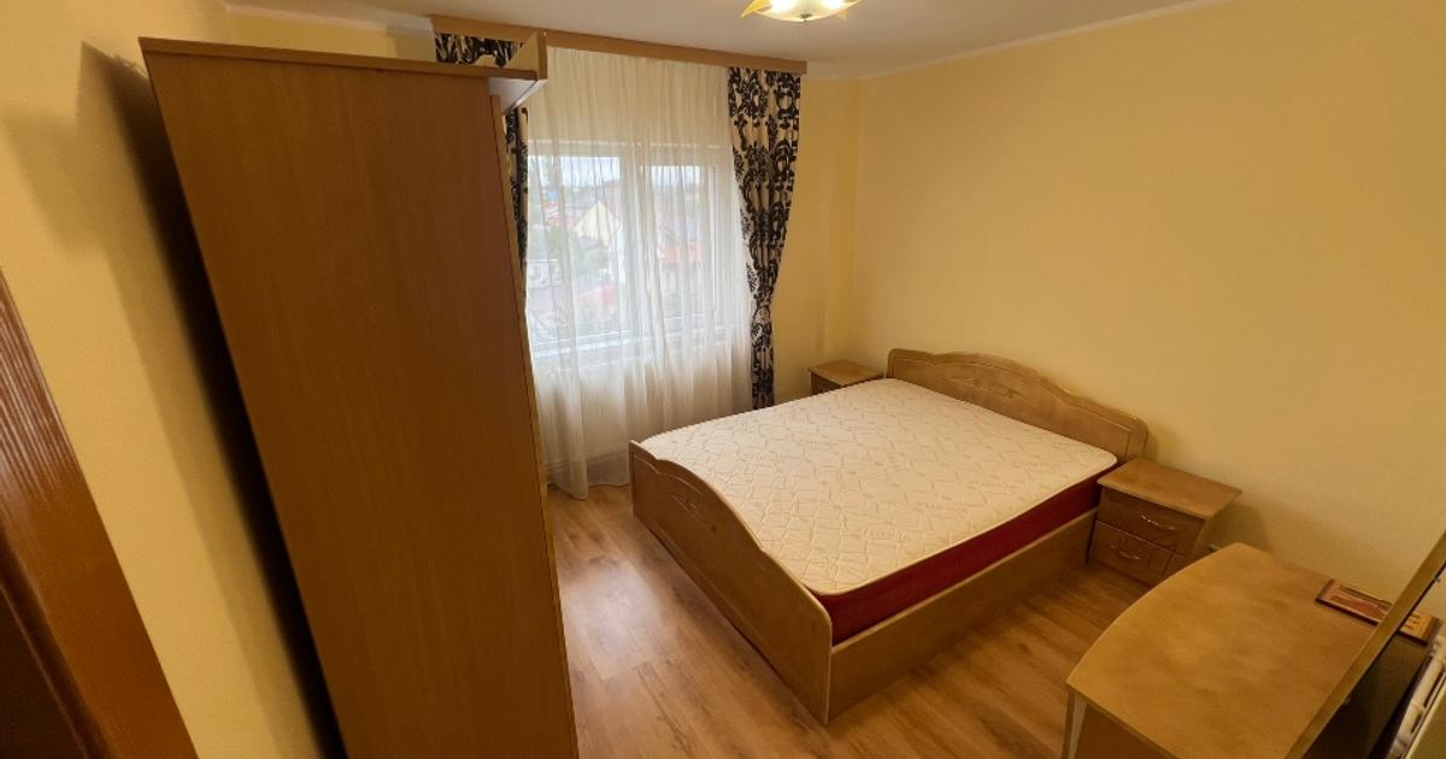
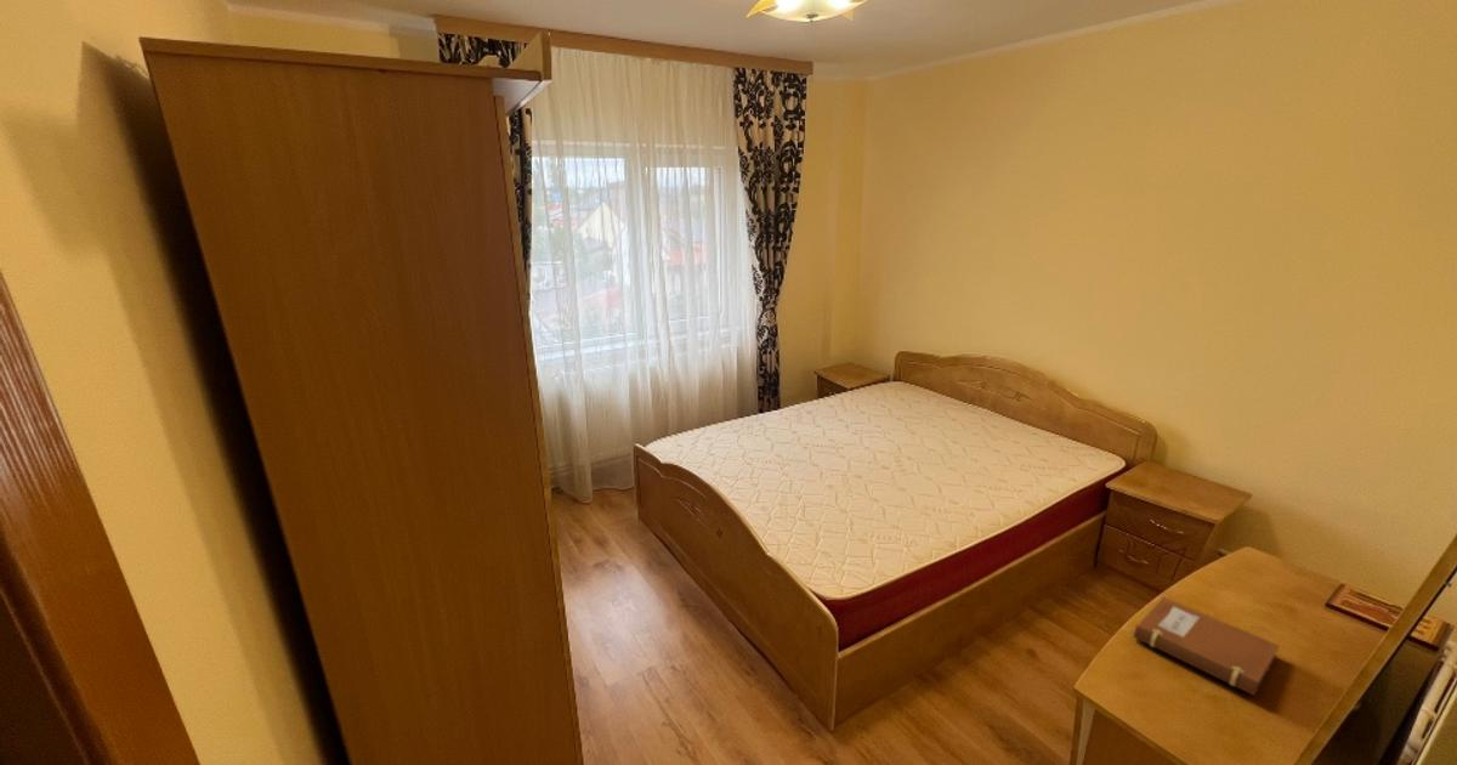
+ notebook [1133,595,1281,697]
